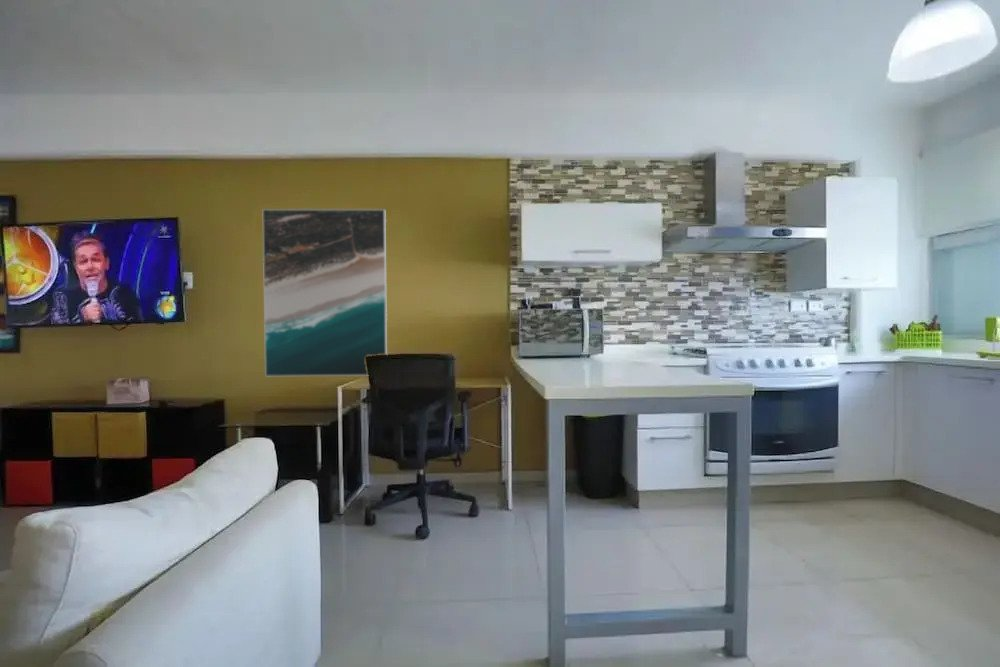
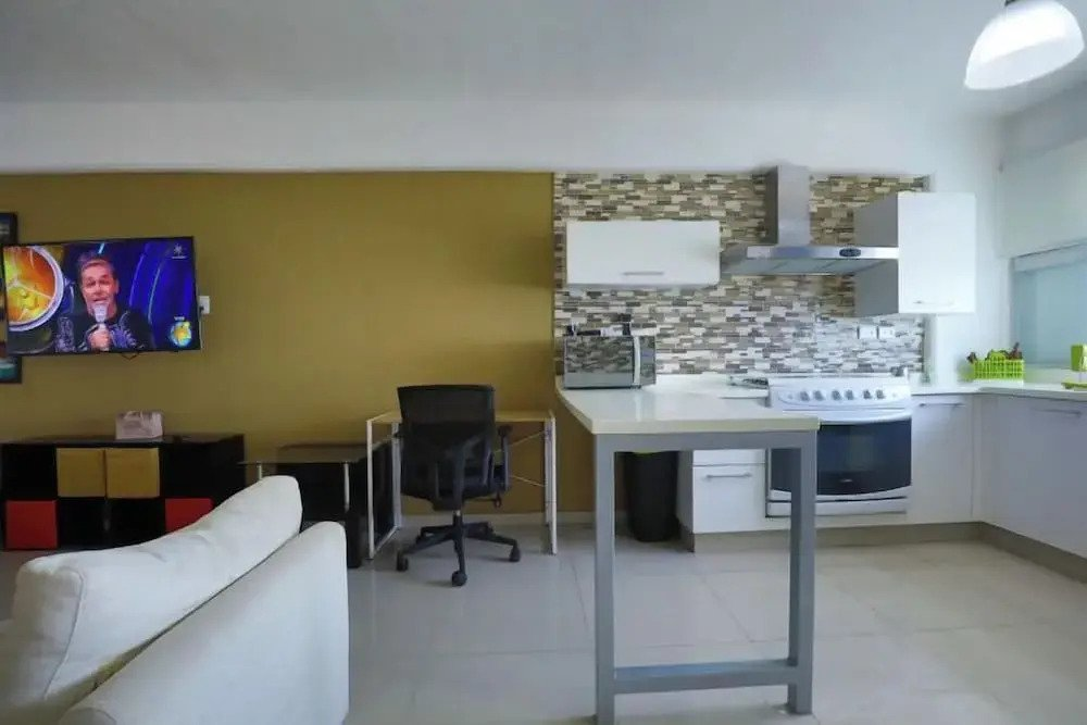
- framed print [262,208,388,377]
